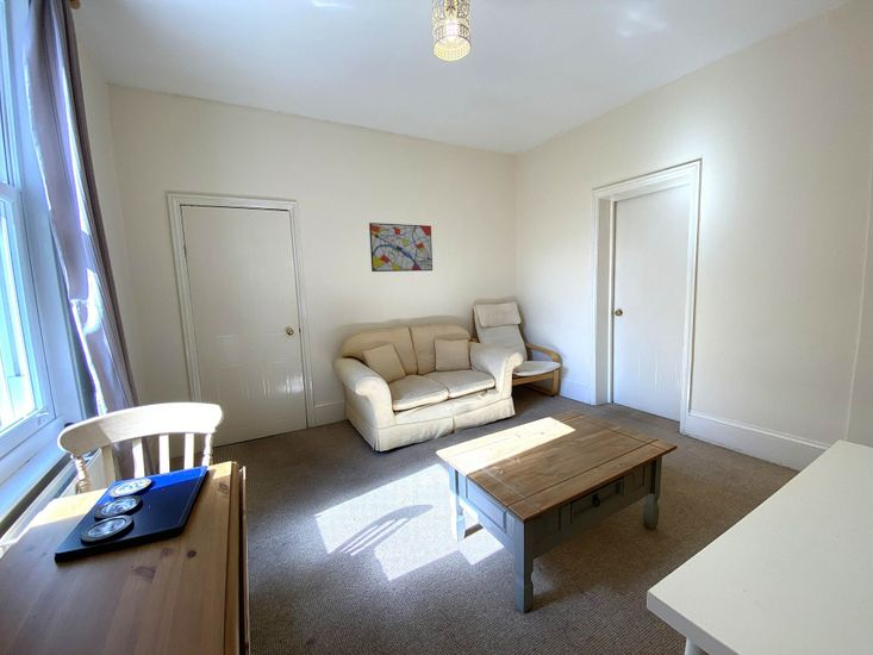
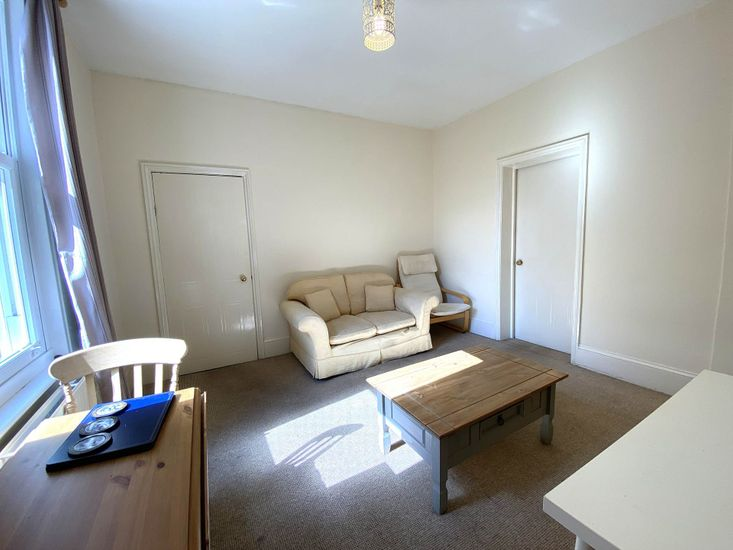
- wall art [368,222,434,273]
